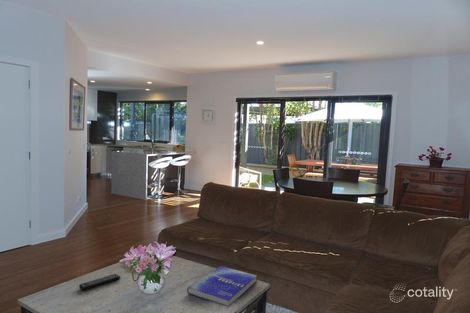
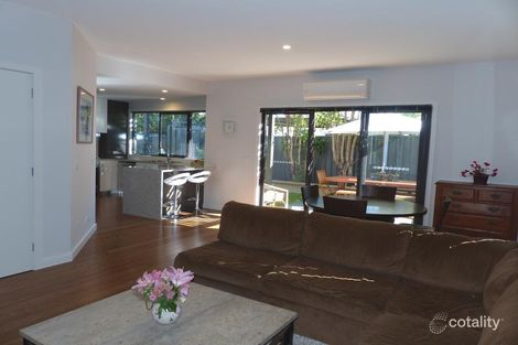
- book [186,265,258,308]
- remote control [78,273,121,291]
